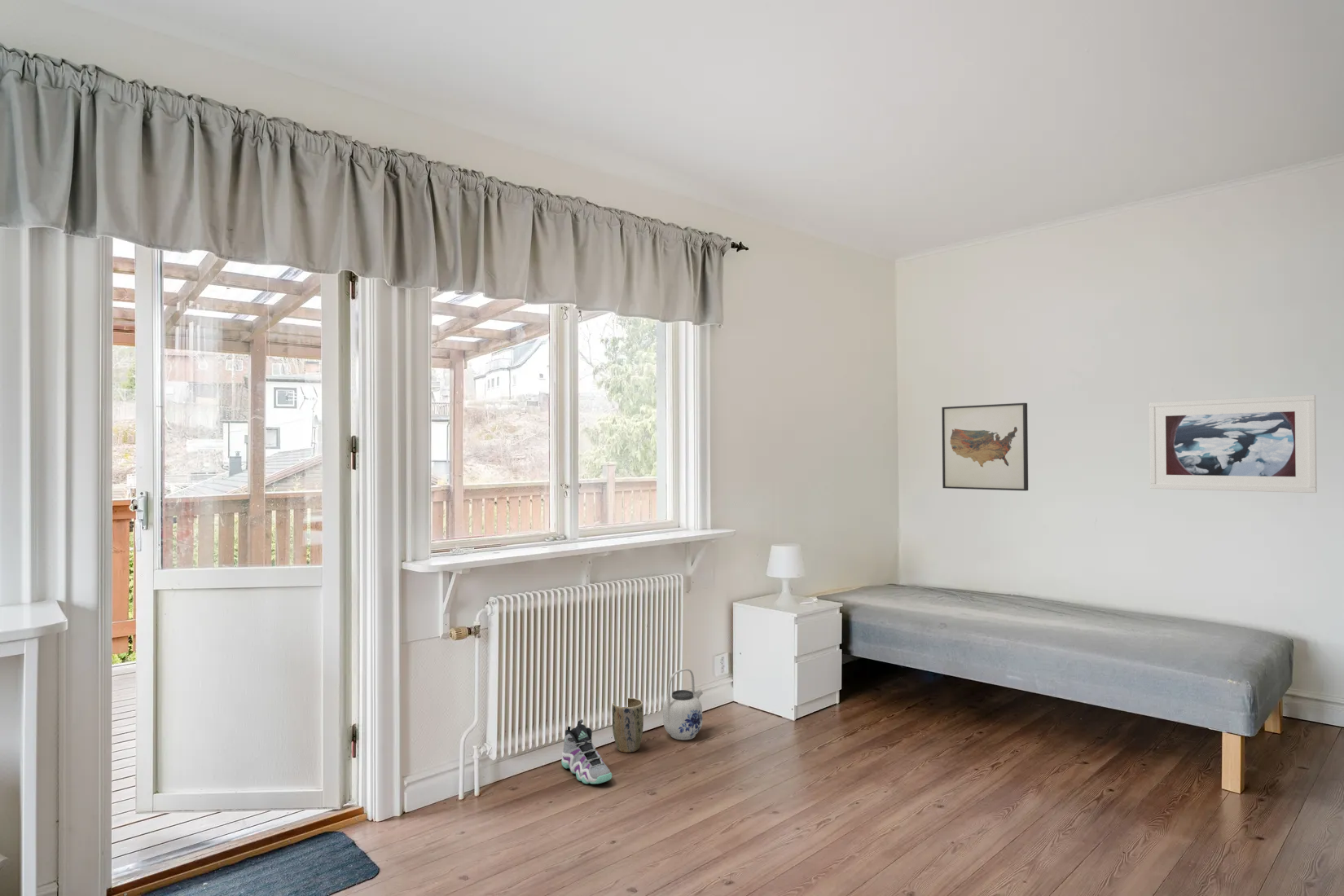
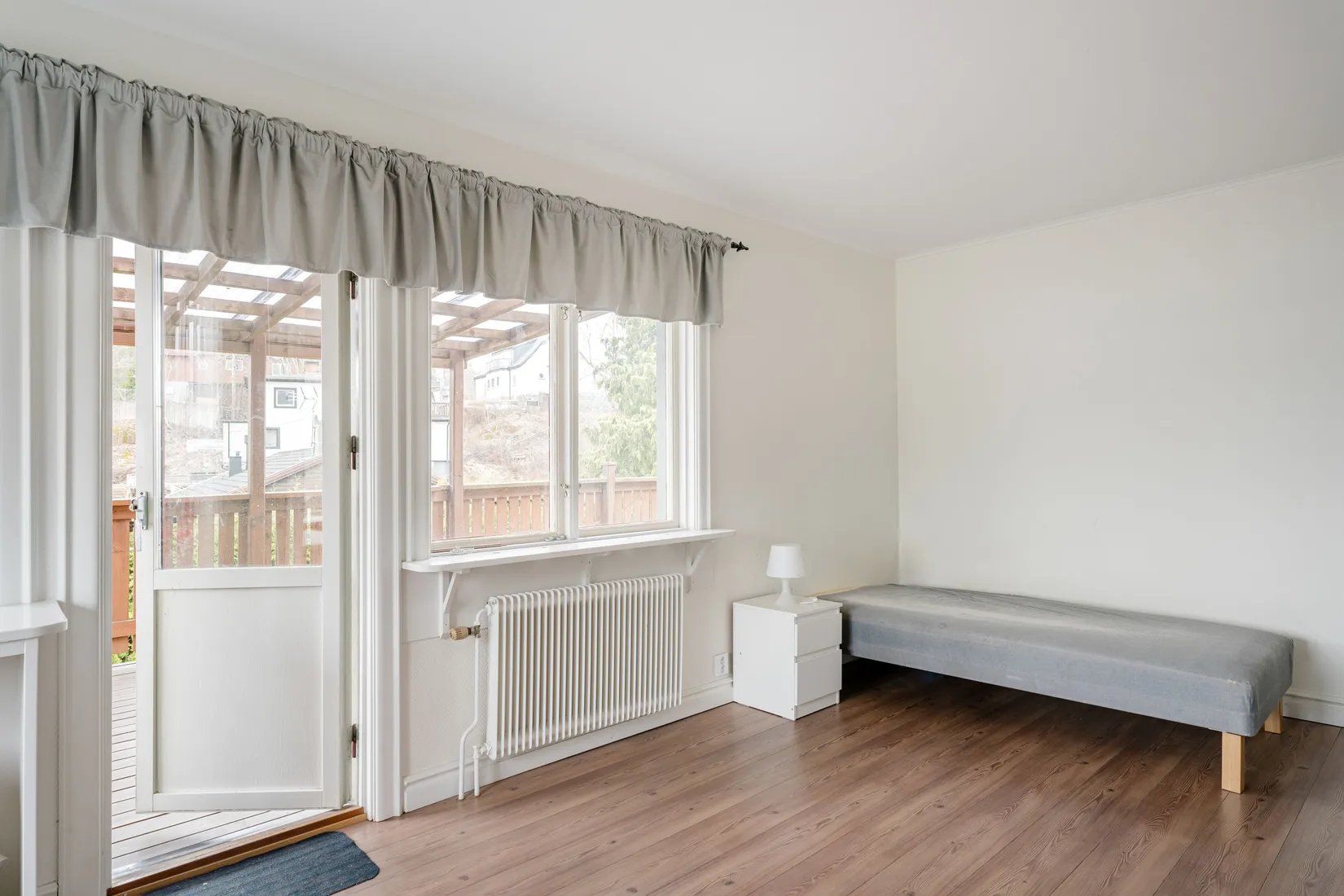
- teapot [662,668,703,740]
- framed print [1149,394,1318,494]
- sneaker [560,718,613,784]
- wall art [941,402,1029,492]
- plant pot [611,697,644,753]
